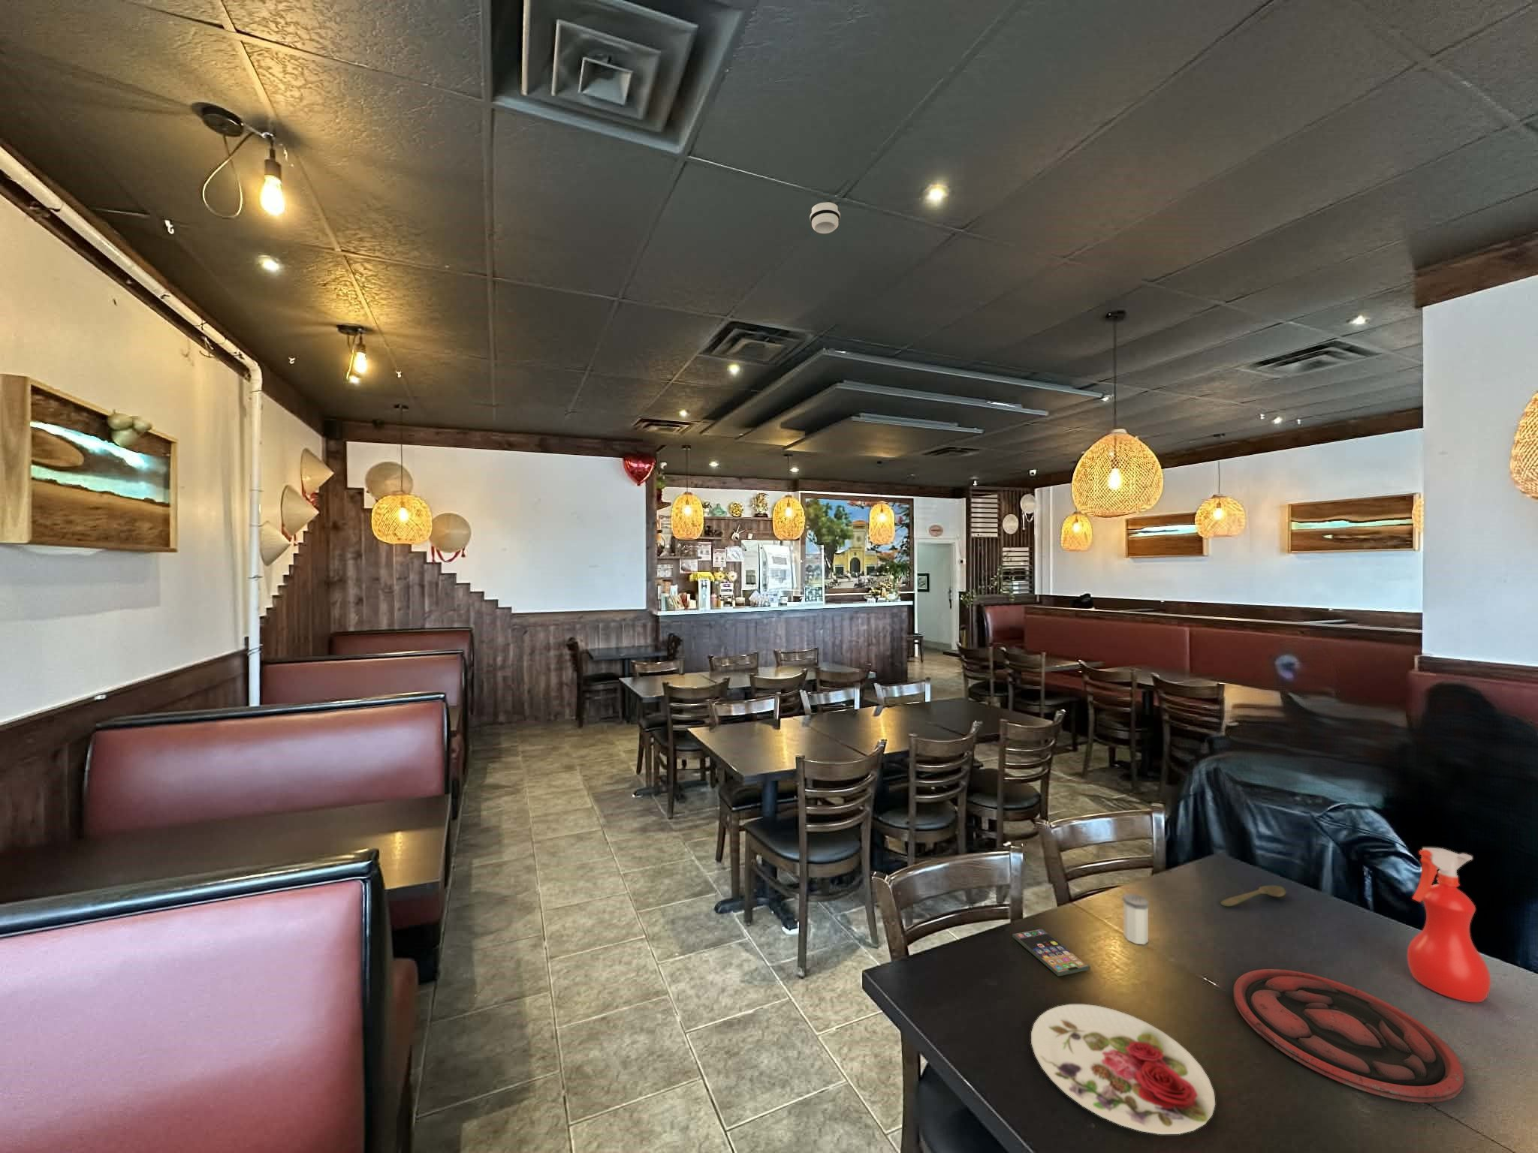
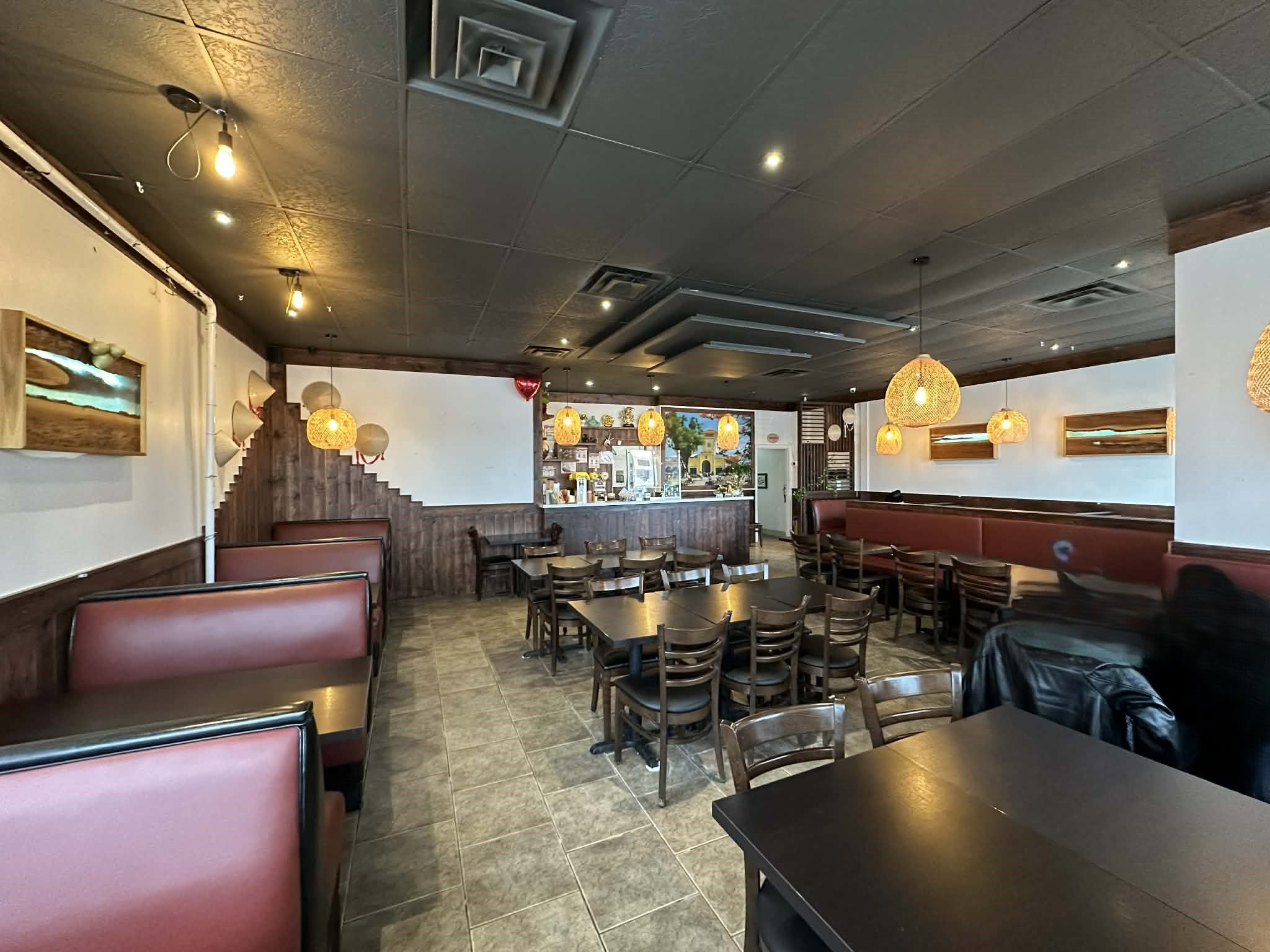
- spoon [1220,884,1287,907]
- plate [1031,1004,1216,1135]
- spray bottle [1406,847,1492,1003]
- smoke detector [809,202,842,234]
- plate [1233,969,1464,1103]
- smartphone [1011,928,1091,976]
- salt shaker [1121,894,1149,945]
